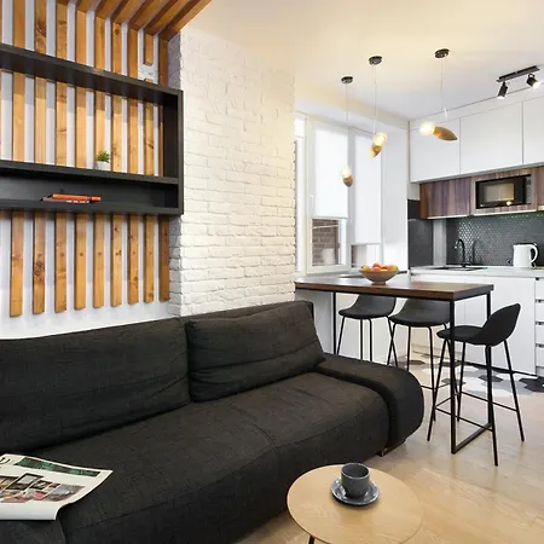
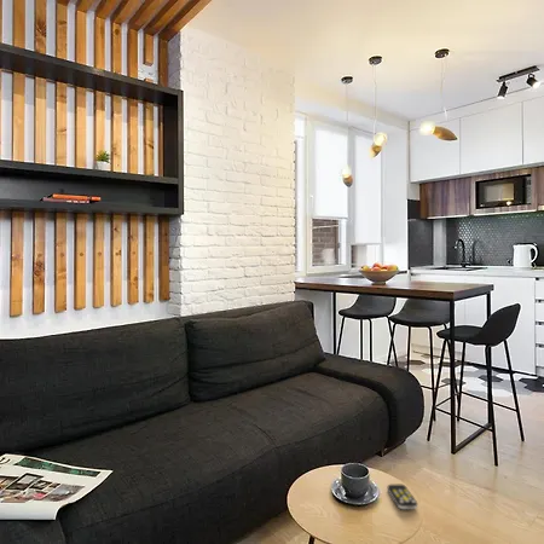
+ remote control [387,484,418,510]
